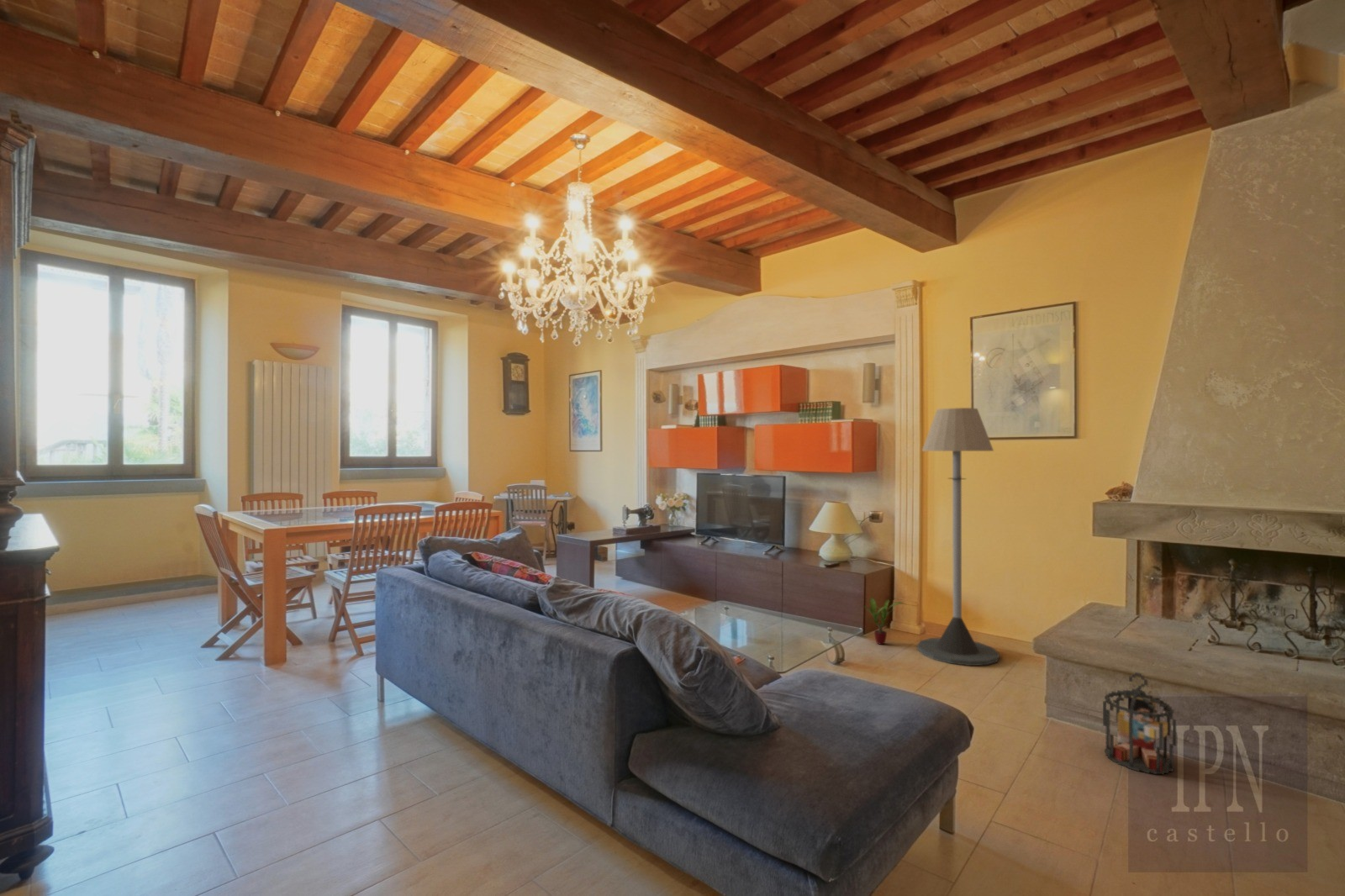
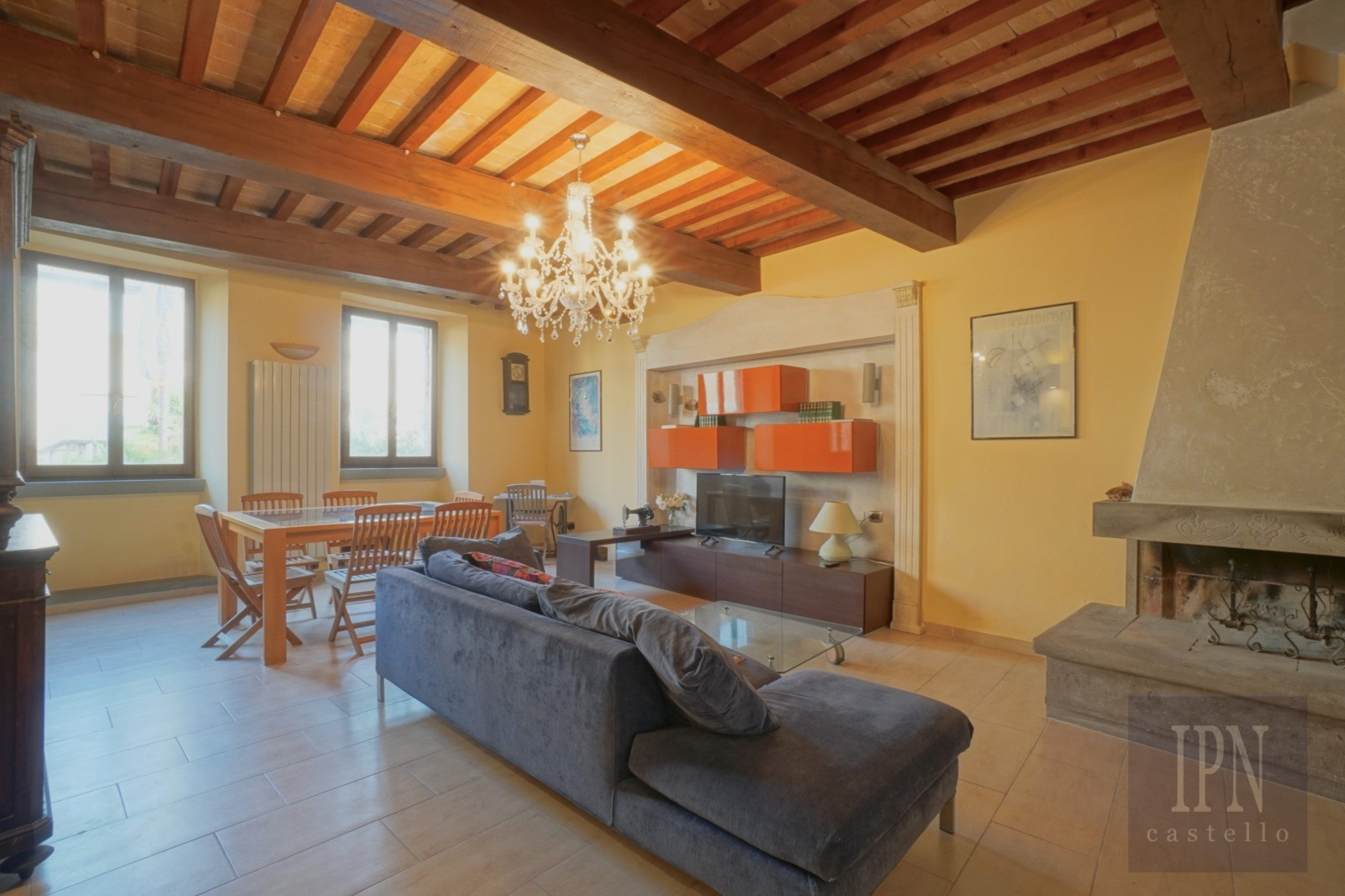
- potted plant [861,597,905,646]
- floor lamp [916,407,1000,667]
- lantern [1102,672,1177,775]
